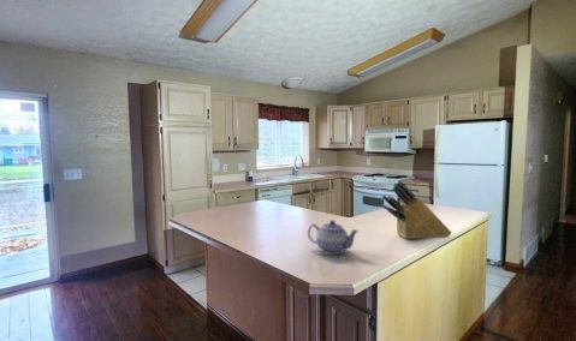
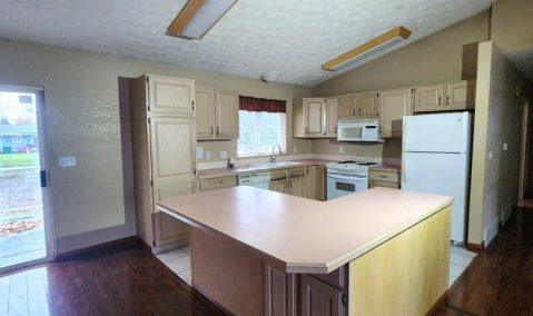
- teapot [307,219,360,256]
- knife block [381,180,453,240]
